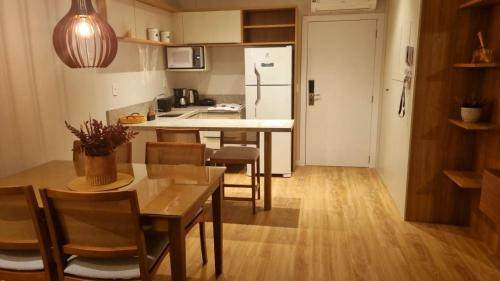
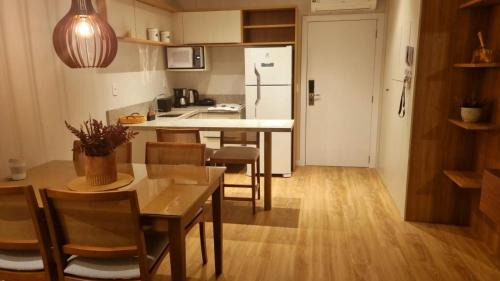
+ coffee cup [7,156,27,181]
